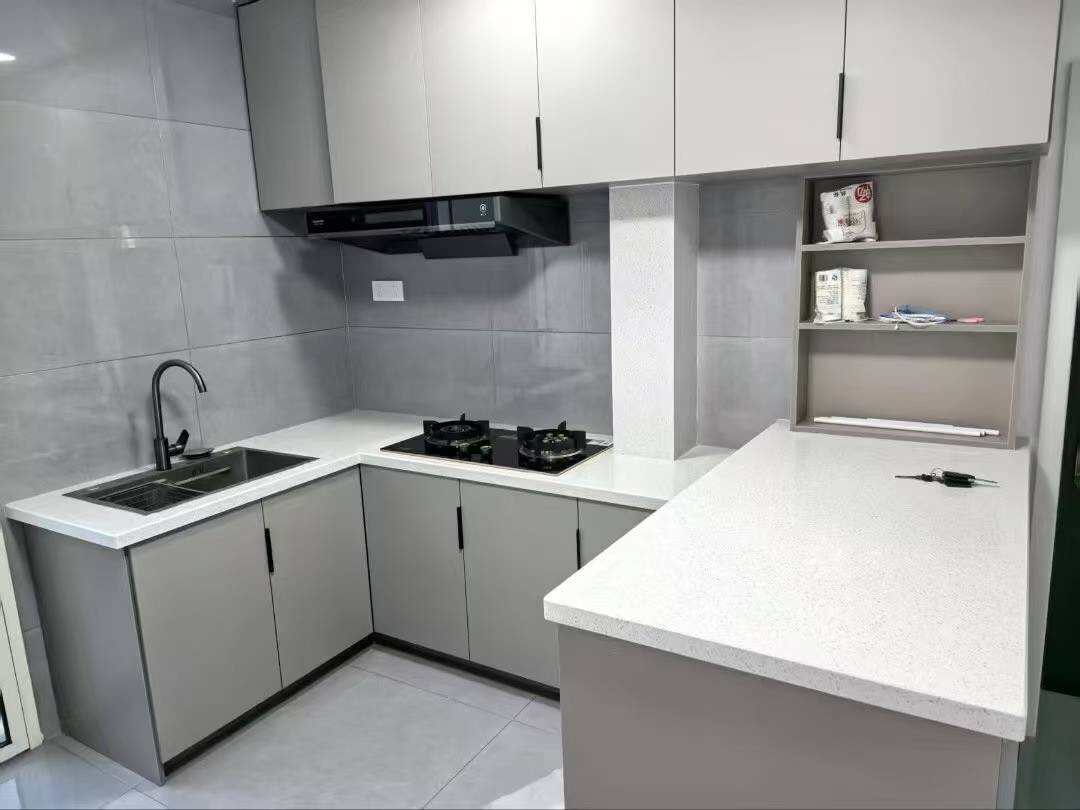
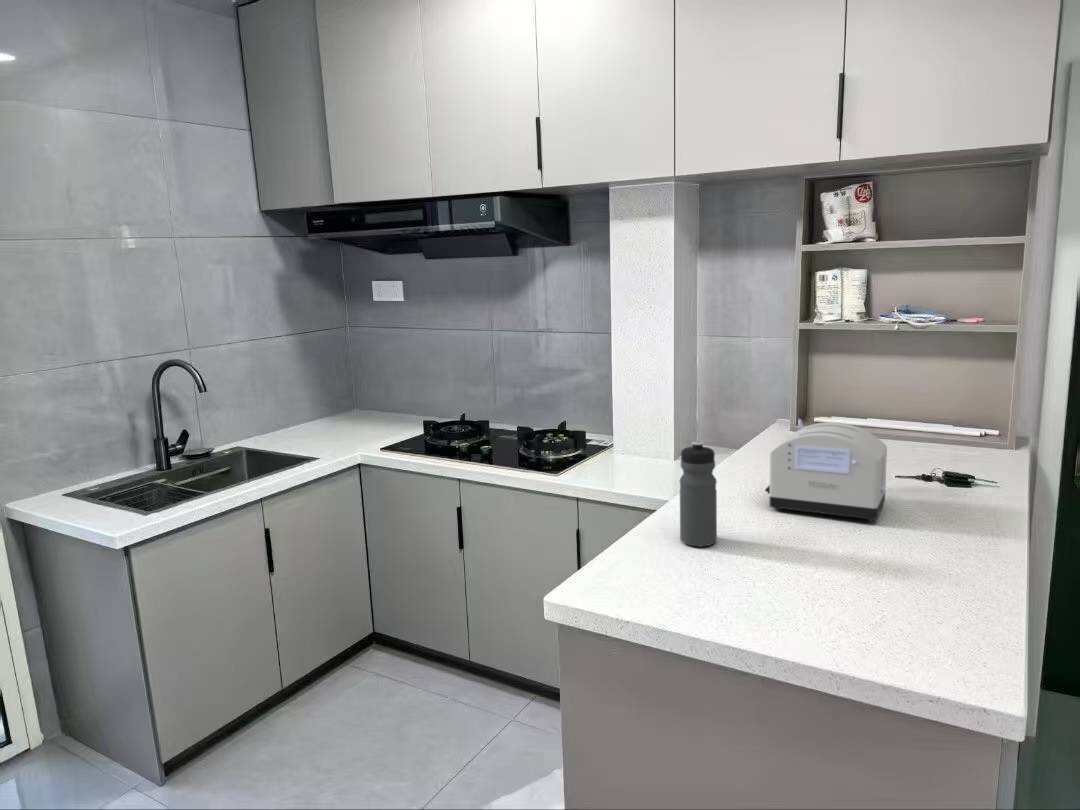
+ toaster [764,418,888,522]
+ water bottle [679,440,718,548]
